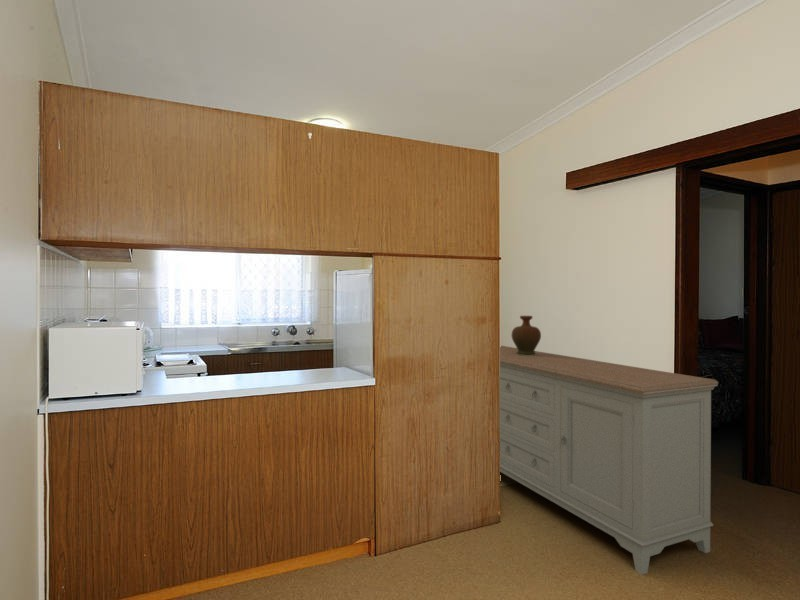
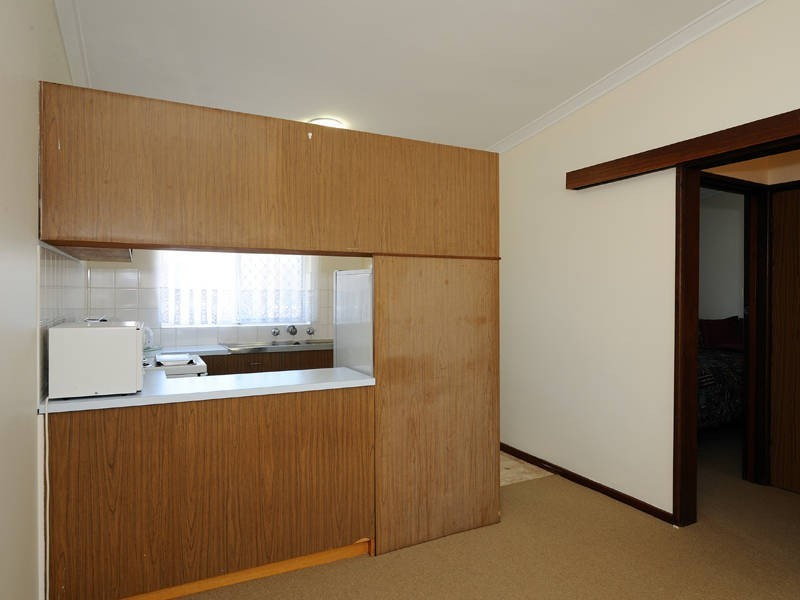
- decorative vase [510,315,542,356]
- sideboard [499,345,719,576]
